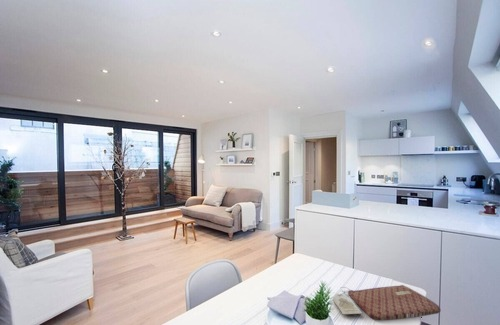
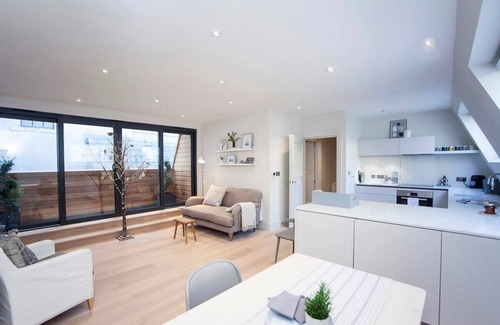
- placemat [332,284,441,321]
